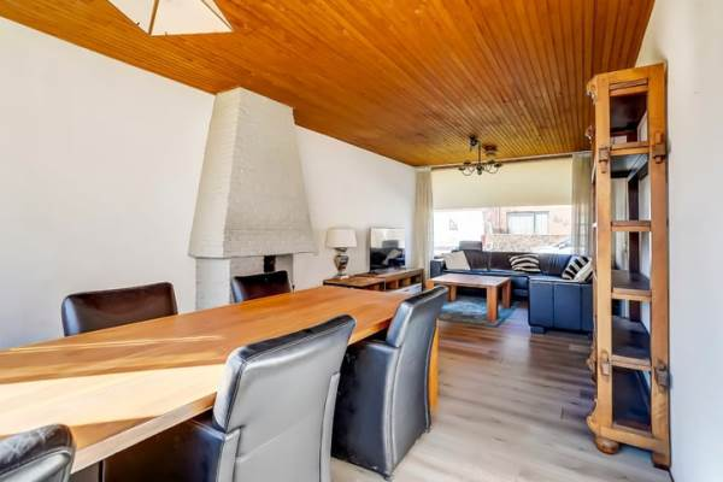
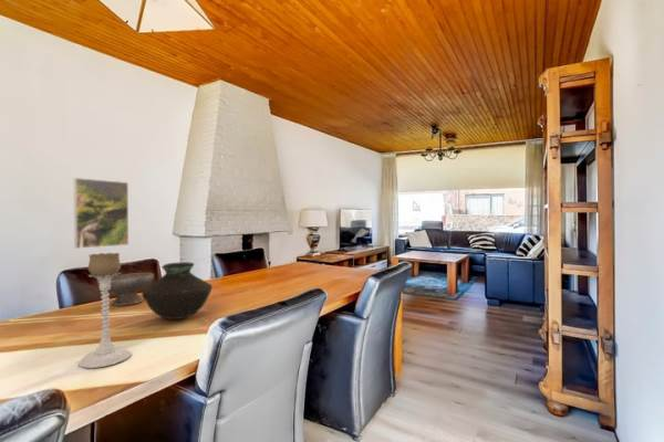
+ vase [141,261,214,320]
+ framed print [73,177,129,250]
+ bowl [96,272,155,307]
+ candle holder [77,252,132,369]
